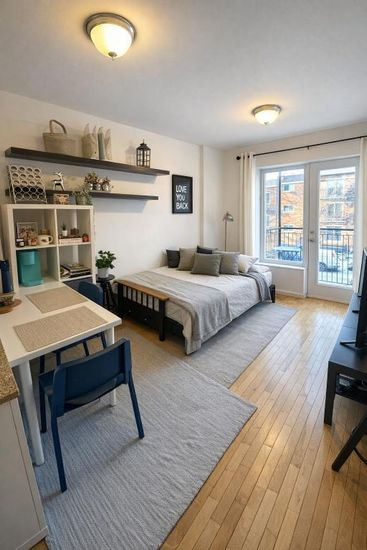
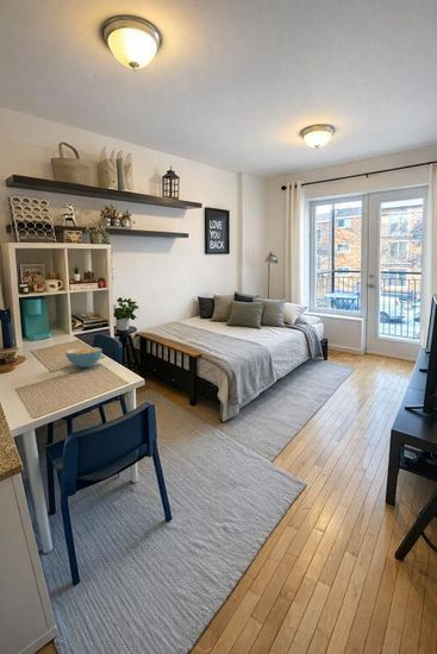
+ cereal bowl [64,346,104,369]
